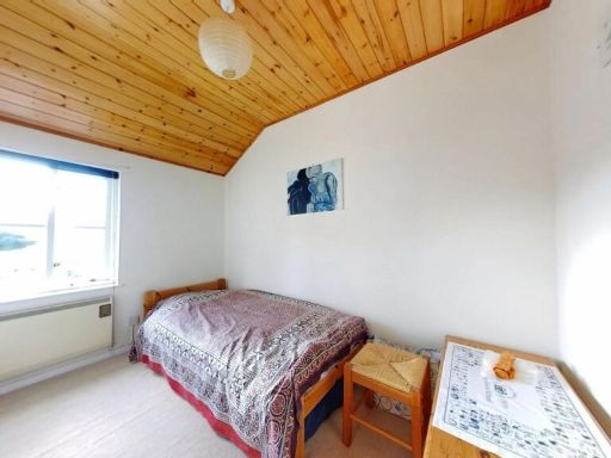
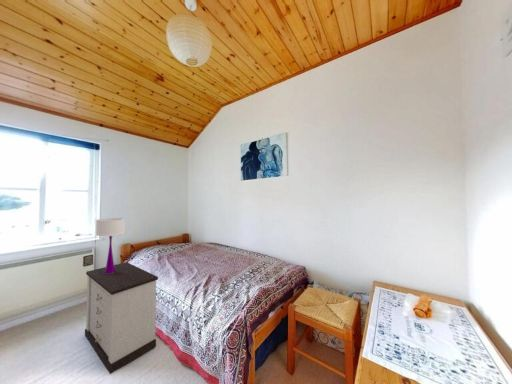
+ nightstand [84,261,159,375]
+ table lamp [94,217,126,274]
